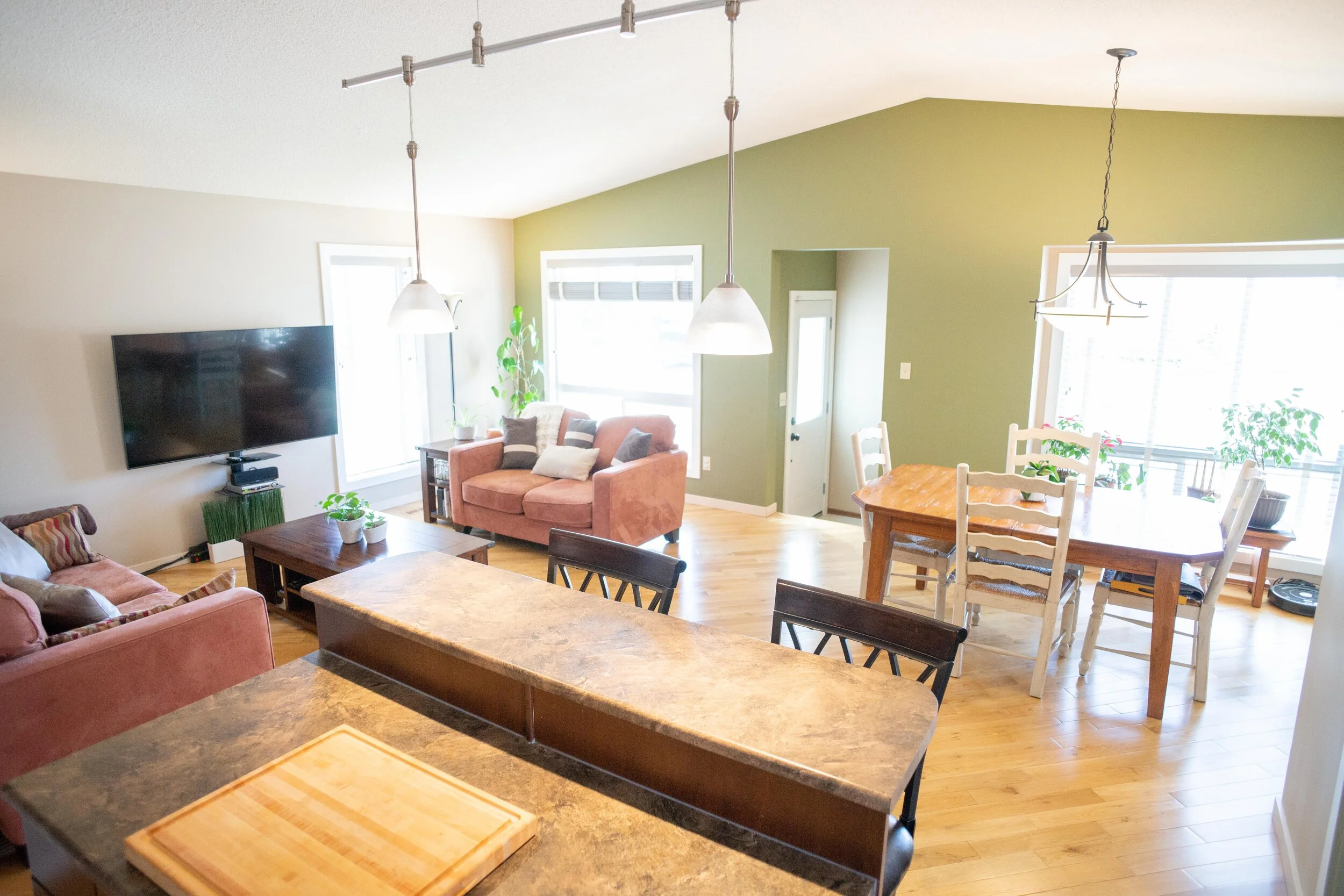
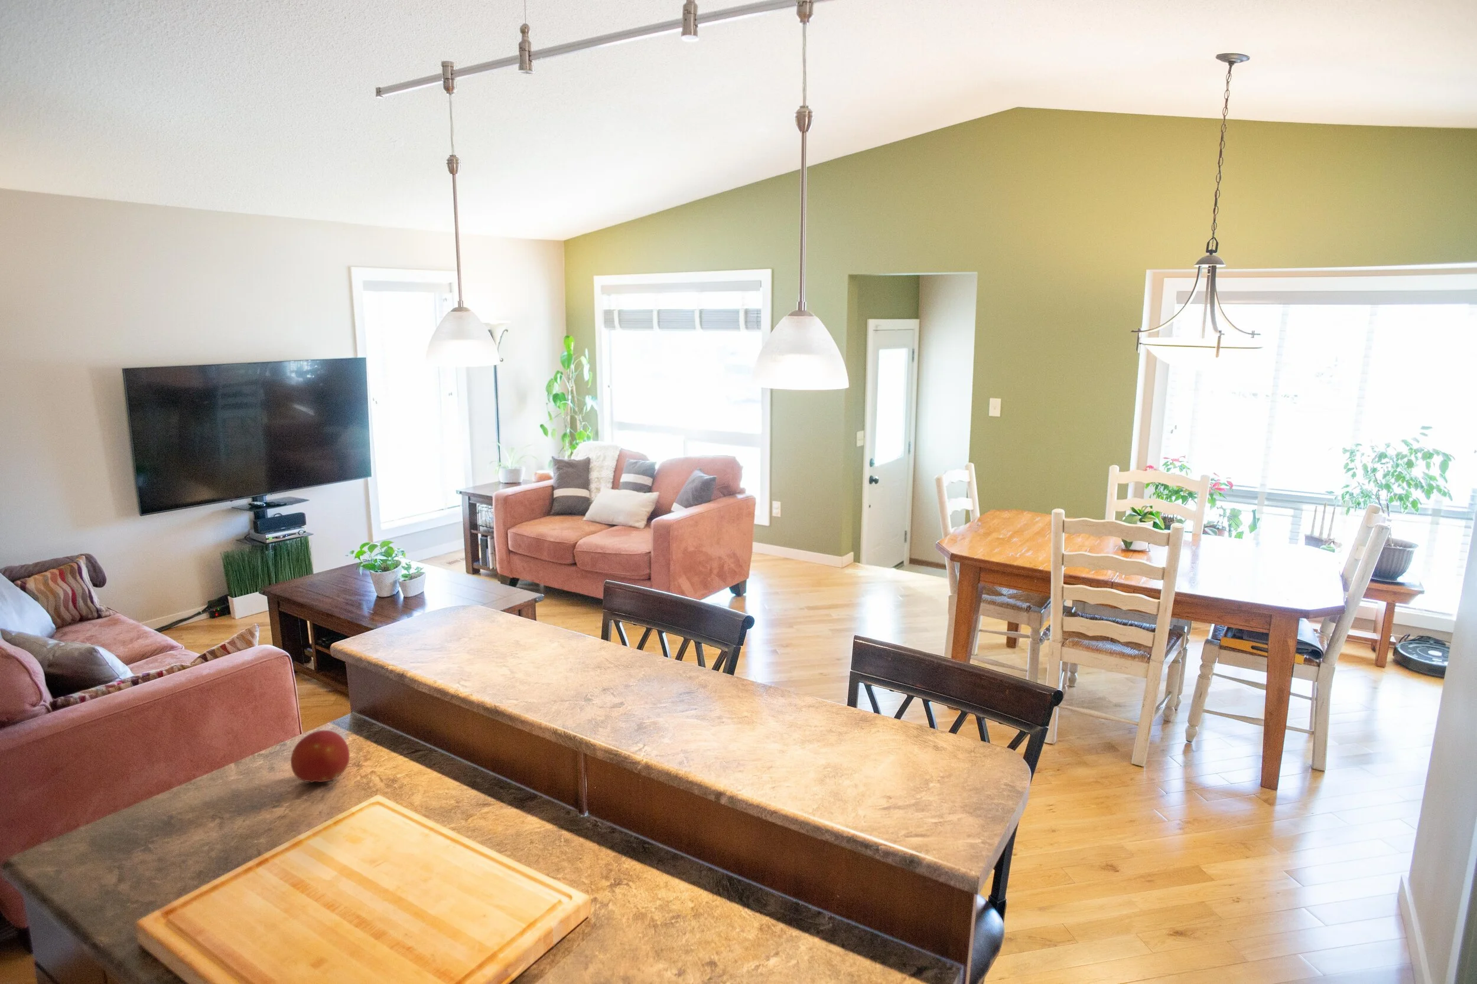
+ fruit [290,729,351,783]
